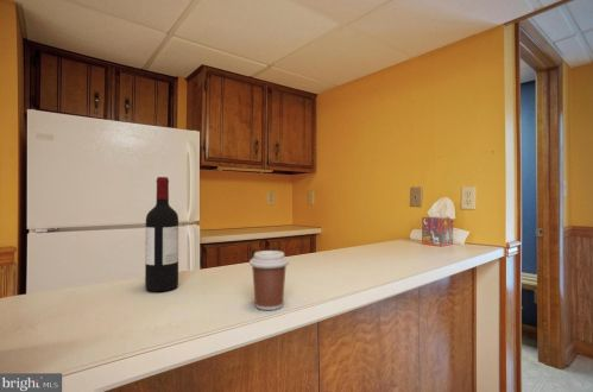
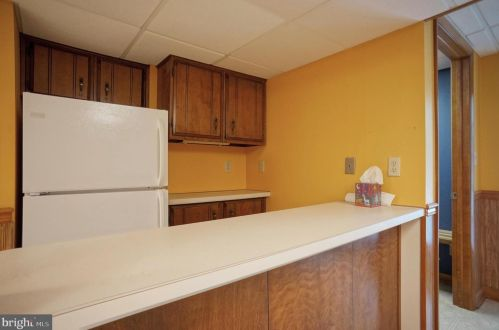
- wine bottle [144,176,179,293]
- coffee cup [248,249,290,311]
